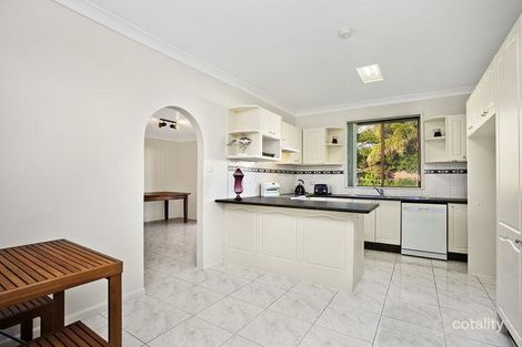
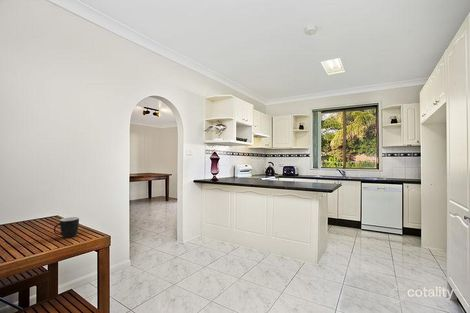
+ mug [53,216,80,239]
